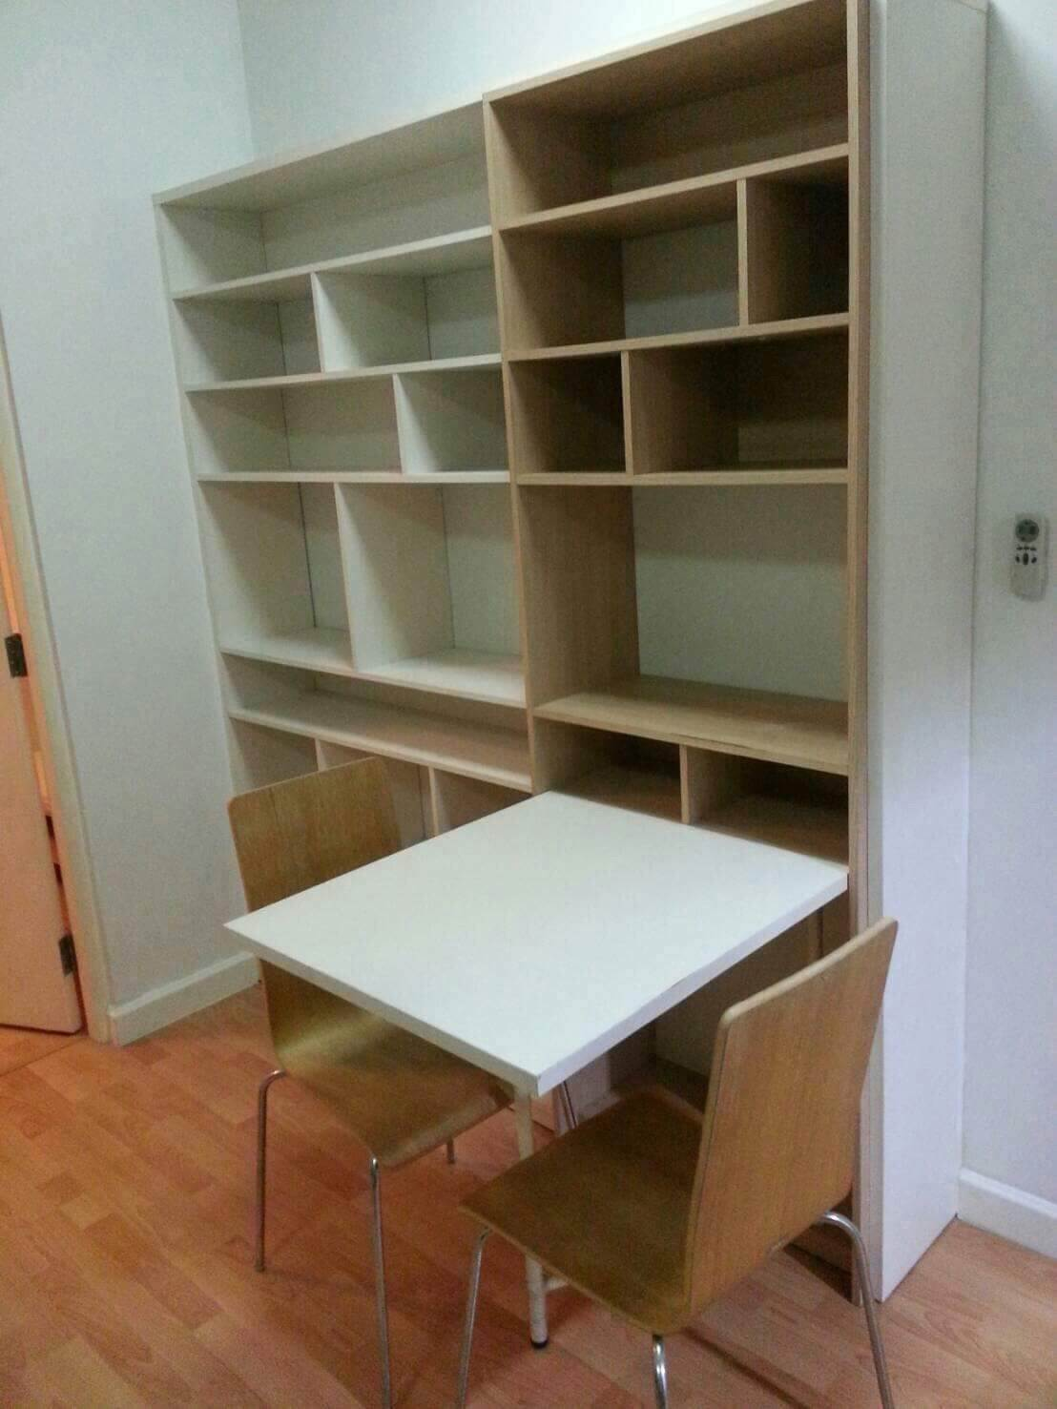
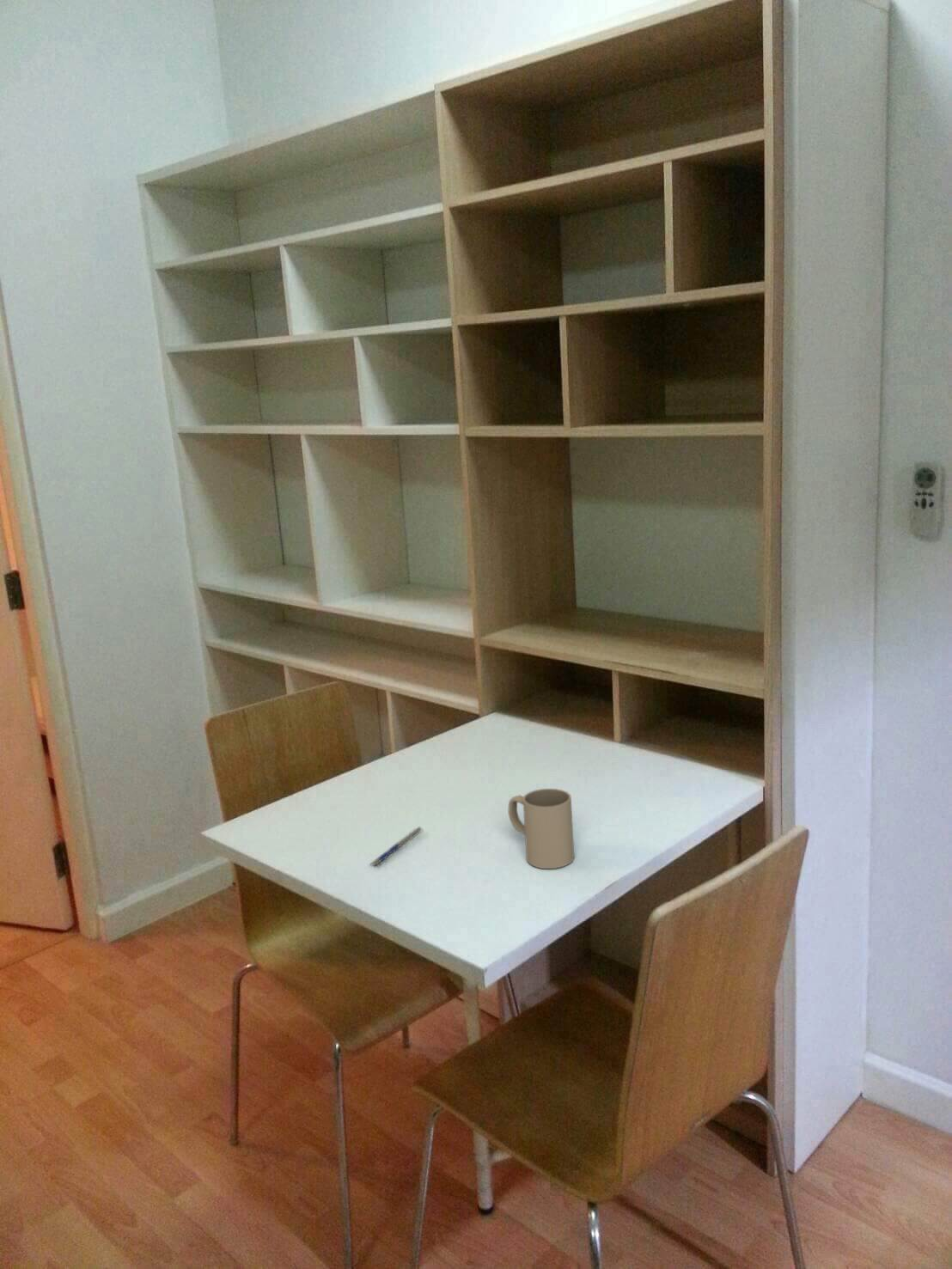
+ mug [507,788,575,869]
+ pen [369,827,423,868]
